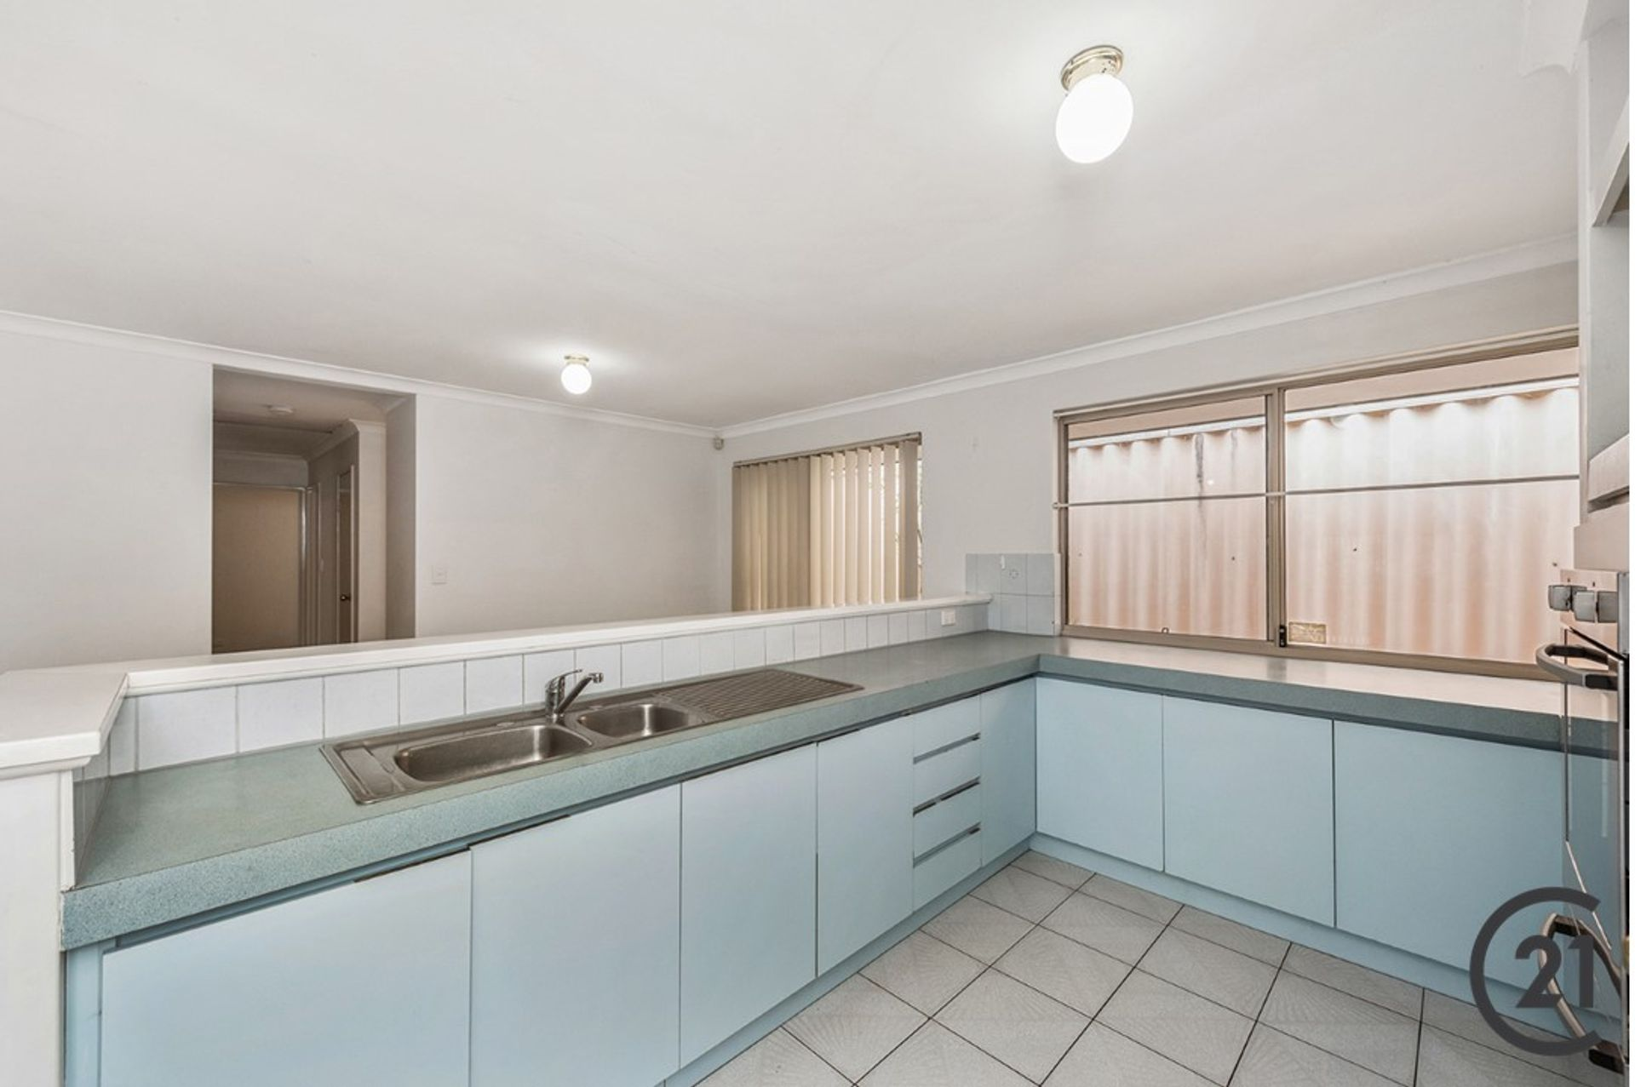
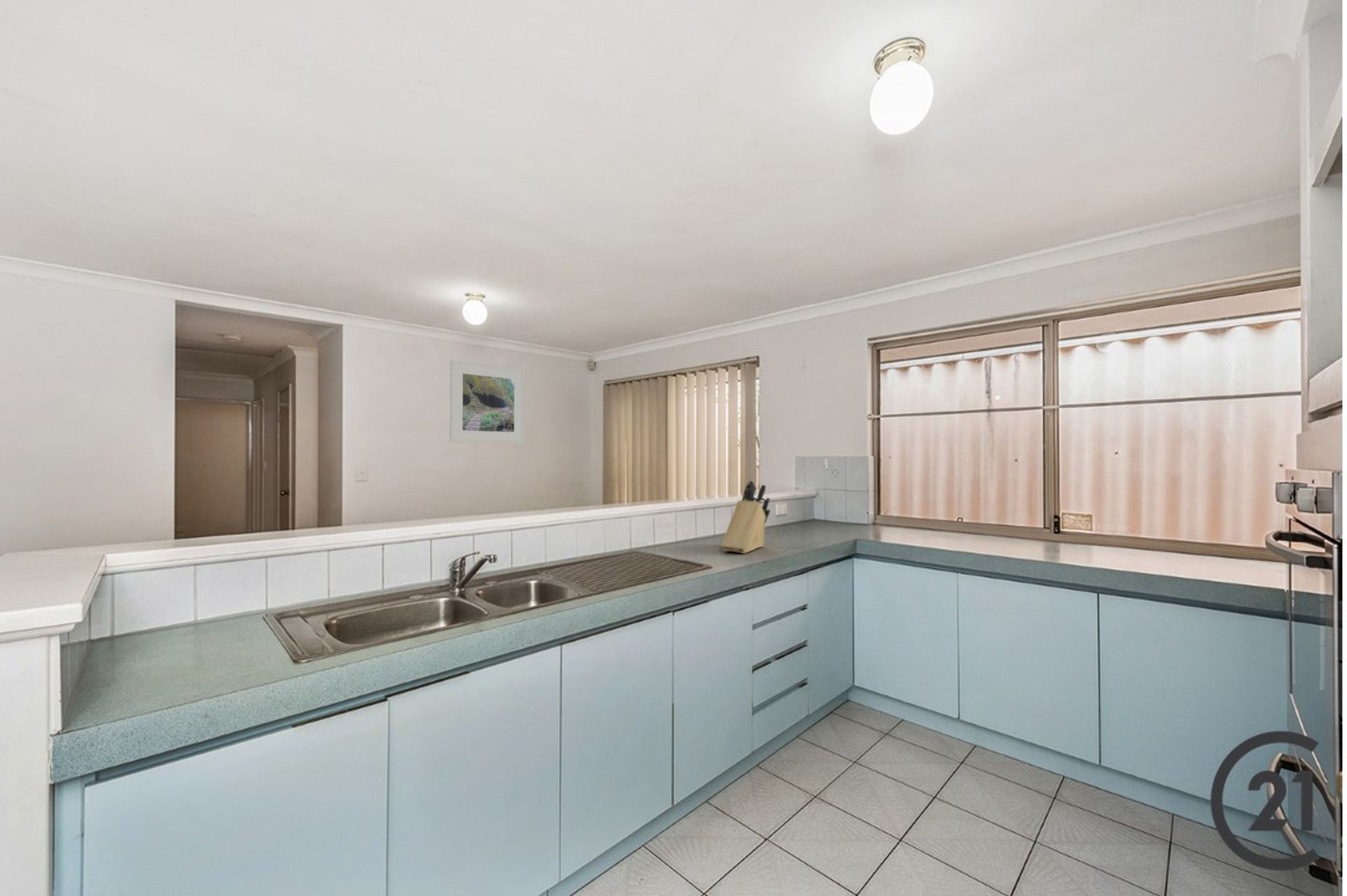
+ knife block [720,480,771,554]
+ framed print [449,359,525,444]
